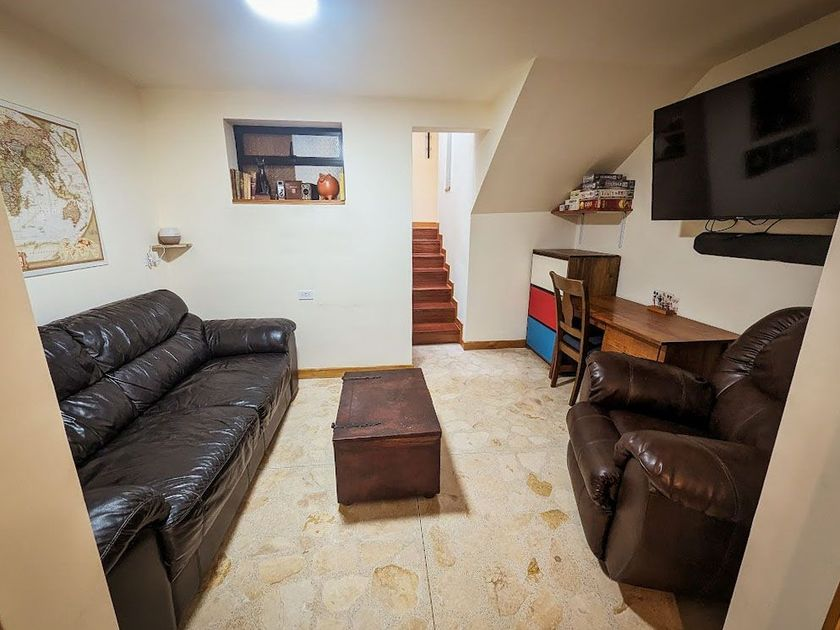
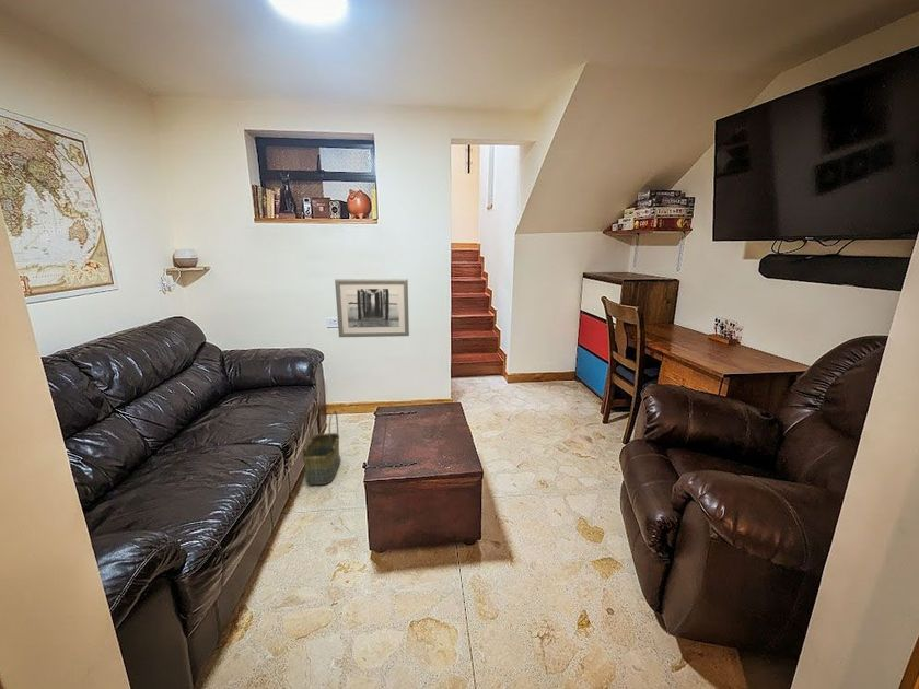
+ basket [301,409,341,486]
+ wall art [334,278,410,338]
